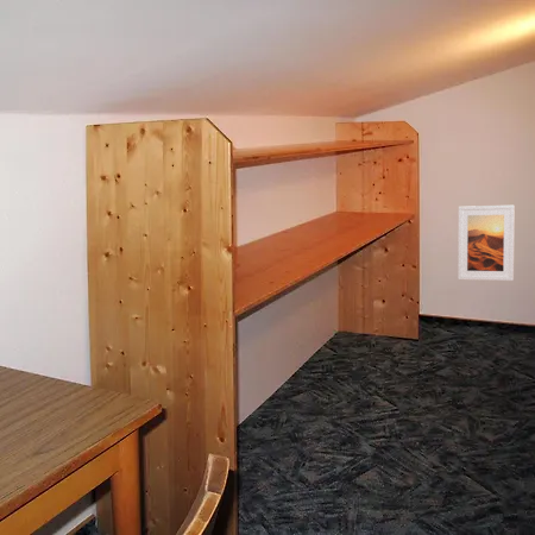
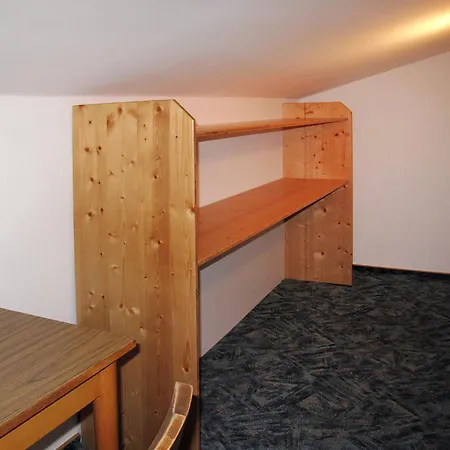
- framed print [457,204,515,282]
